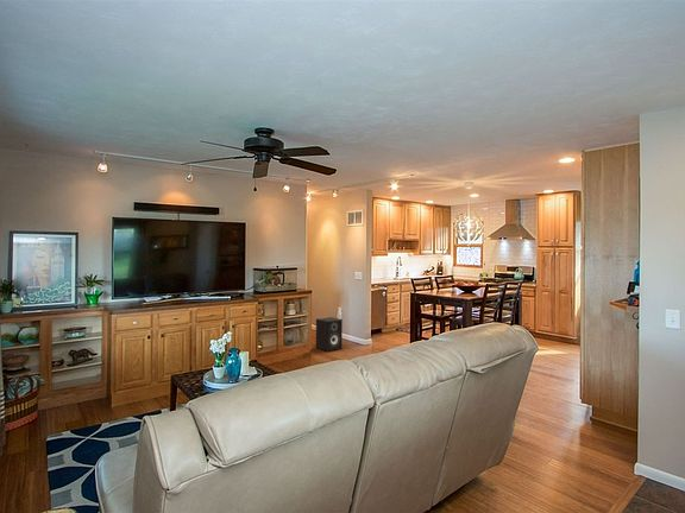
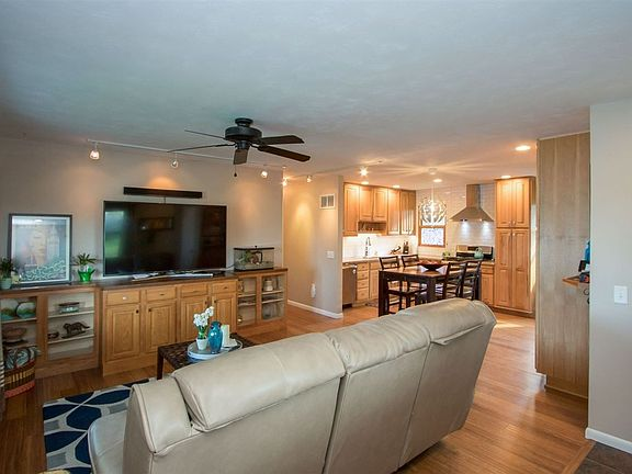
- speaker [315,316,344,353]
